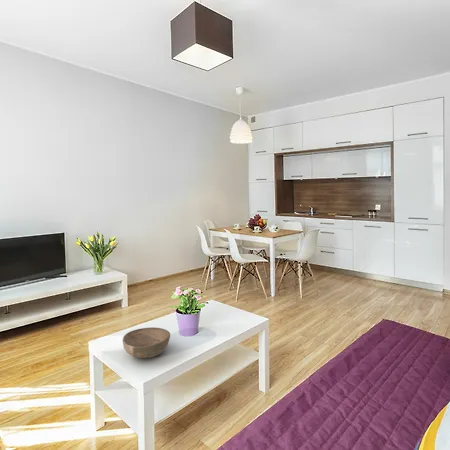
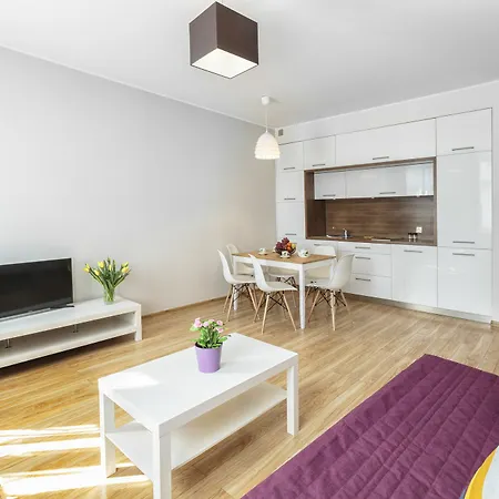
- bowl [121,326,171,359]
